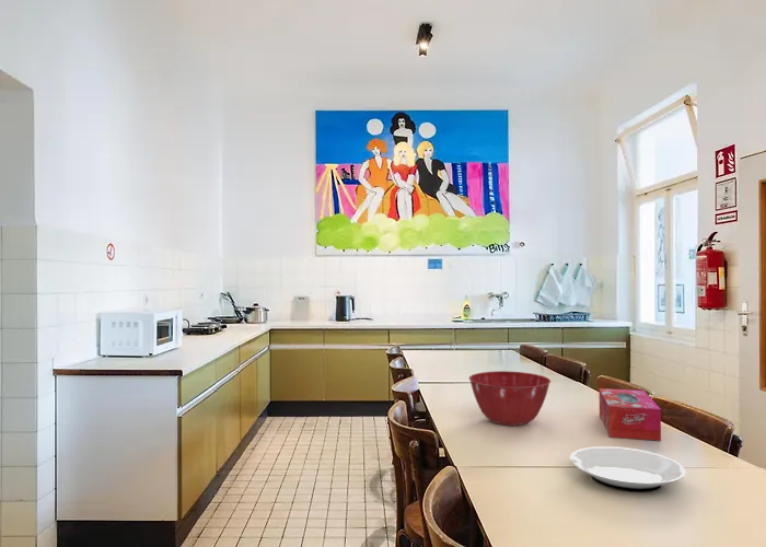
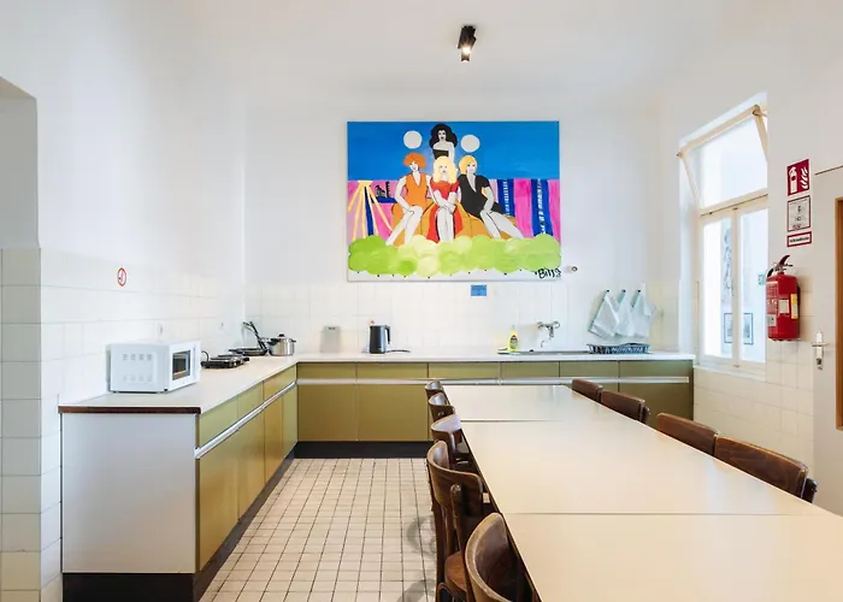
- plate [569,445,686,493]
- tissue box [599,387,662,442]
- mixing bowl [468,370,552,427]
